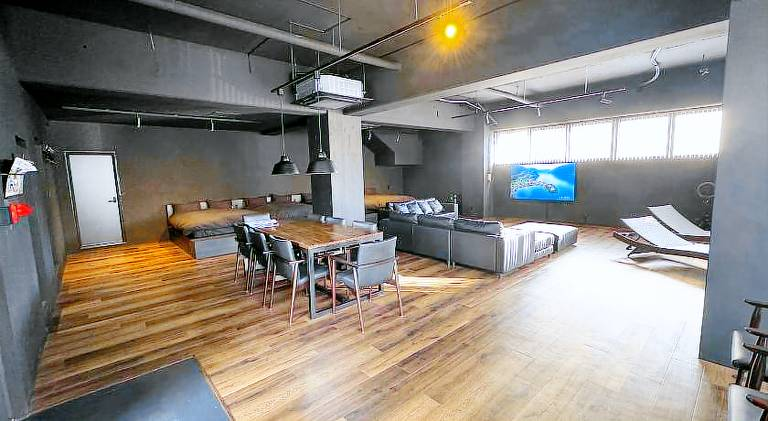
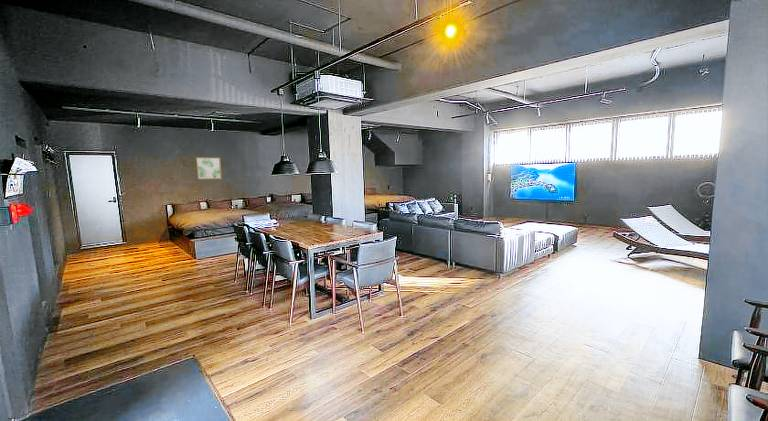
+ wall art [195,156,223,180]
